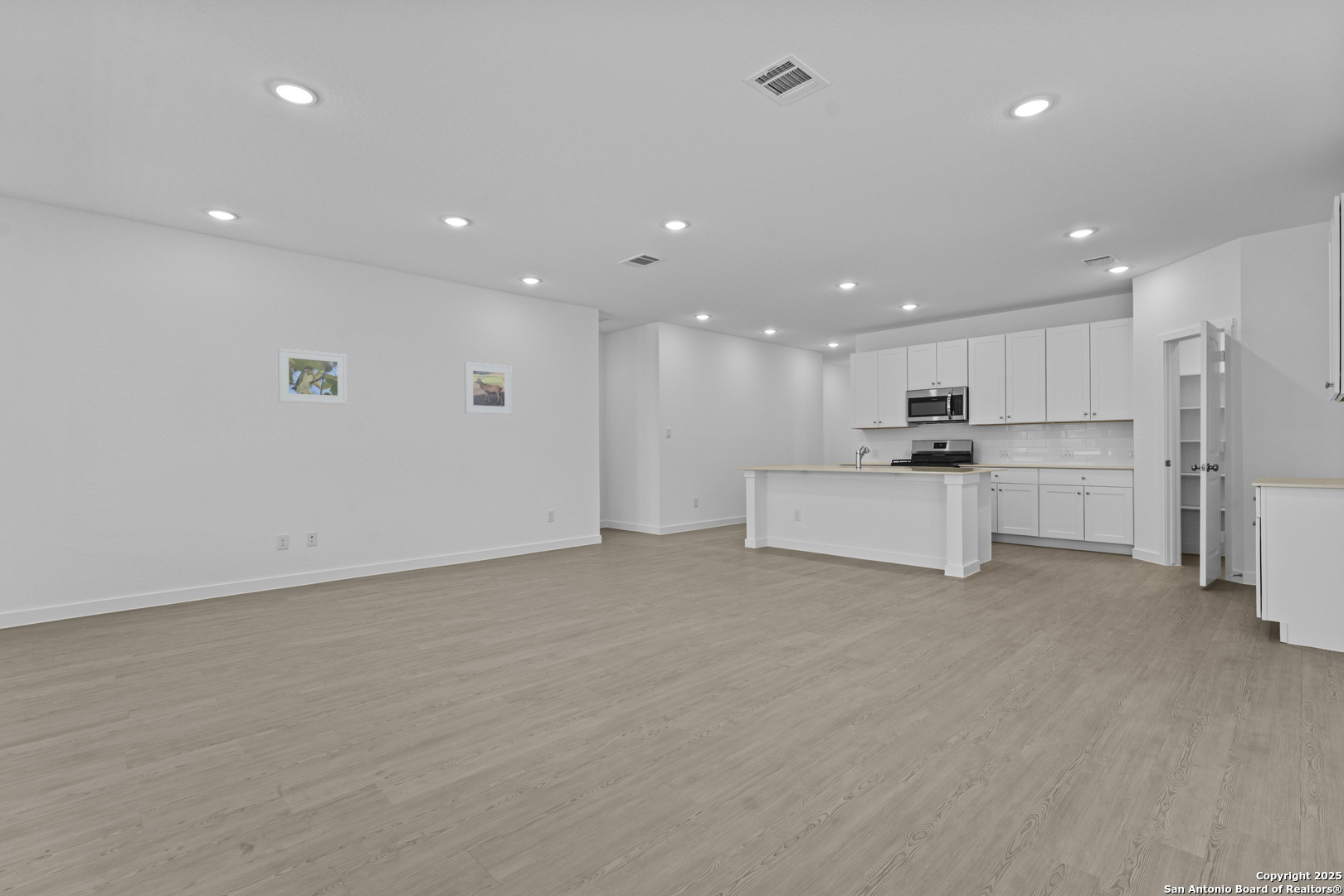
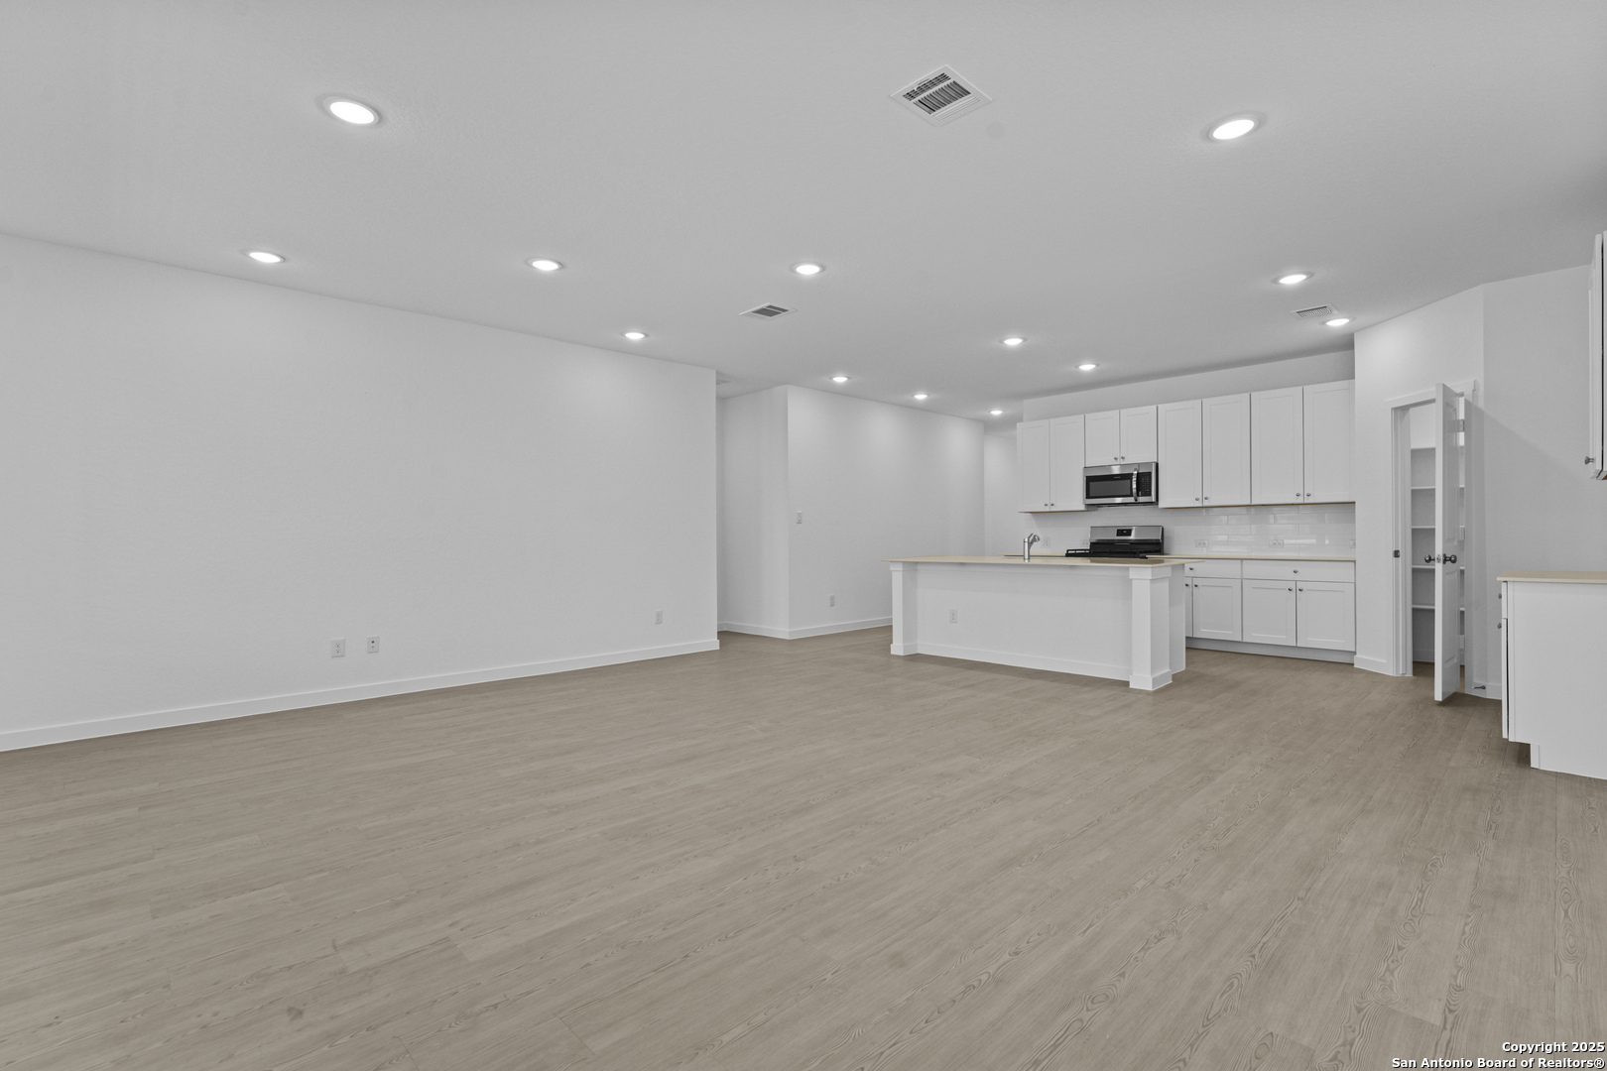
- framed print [277,348,348,405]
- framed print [464,361,513,416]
